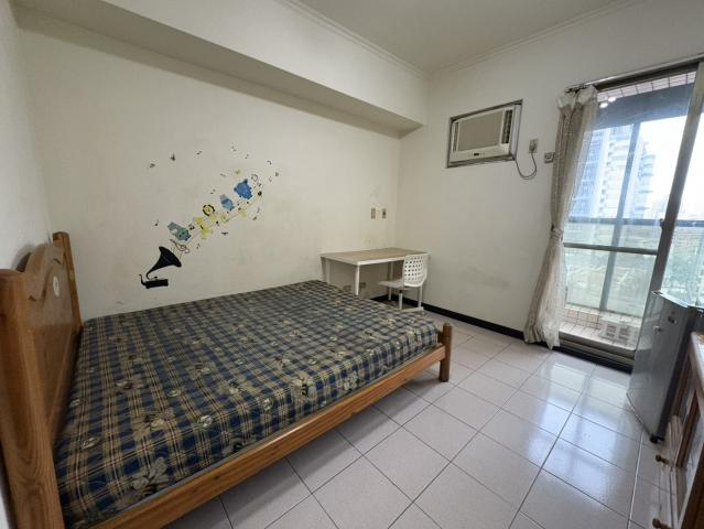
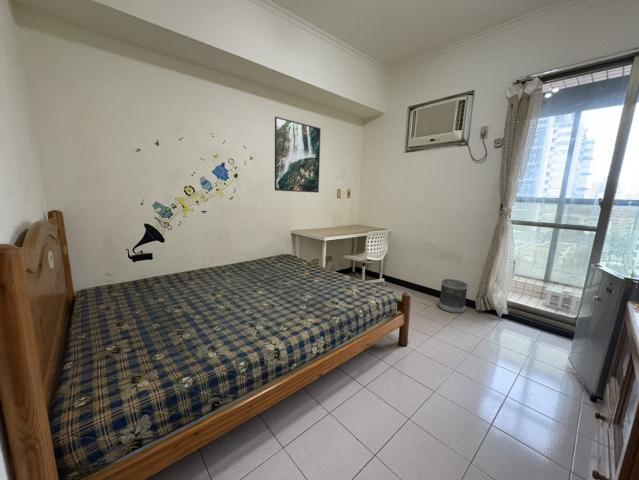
+ wastebasket [438,278,469,314]
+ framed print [274,115,322,194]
